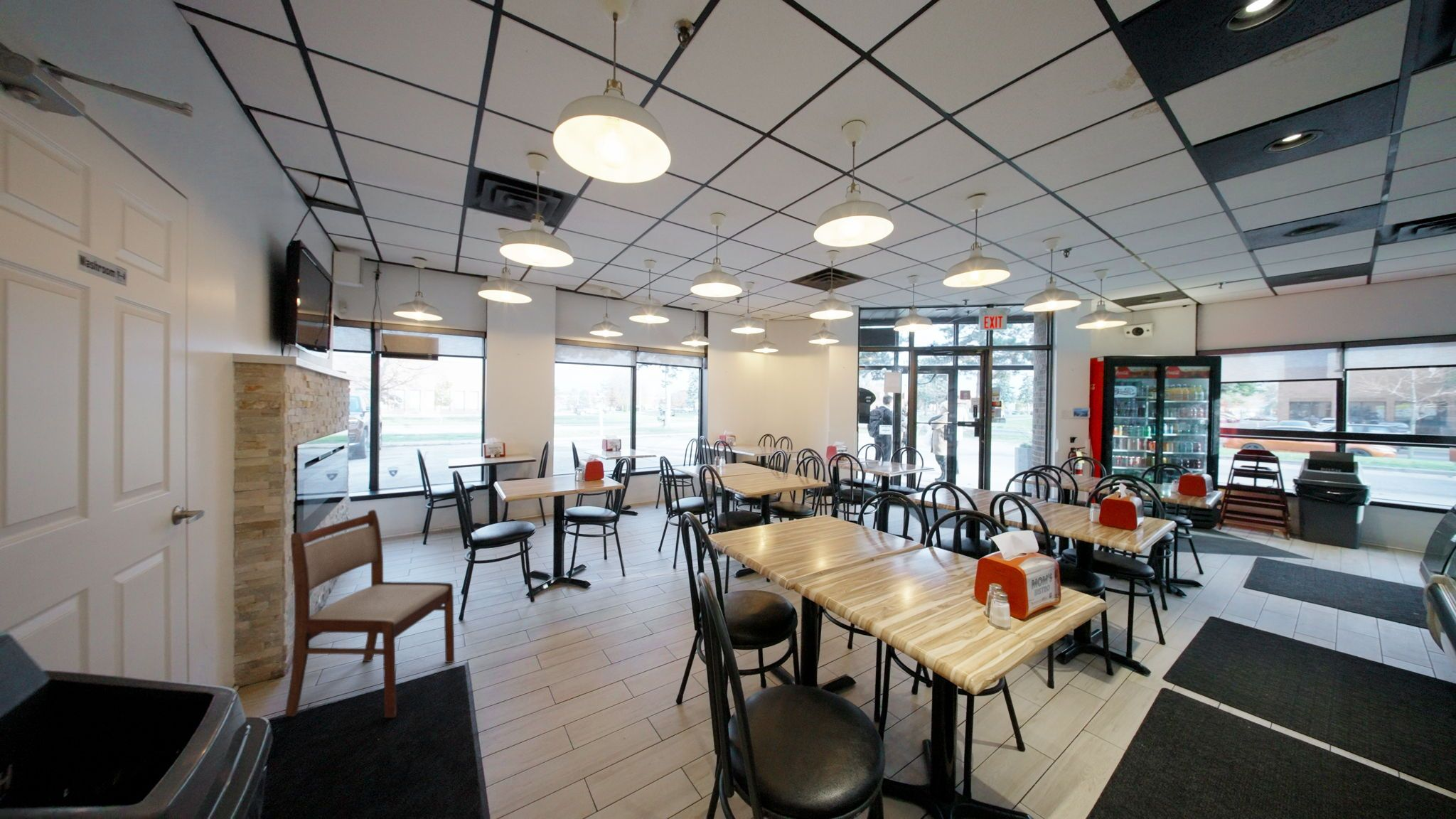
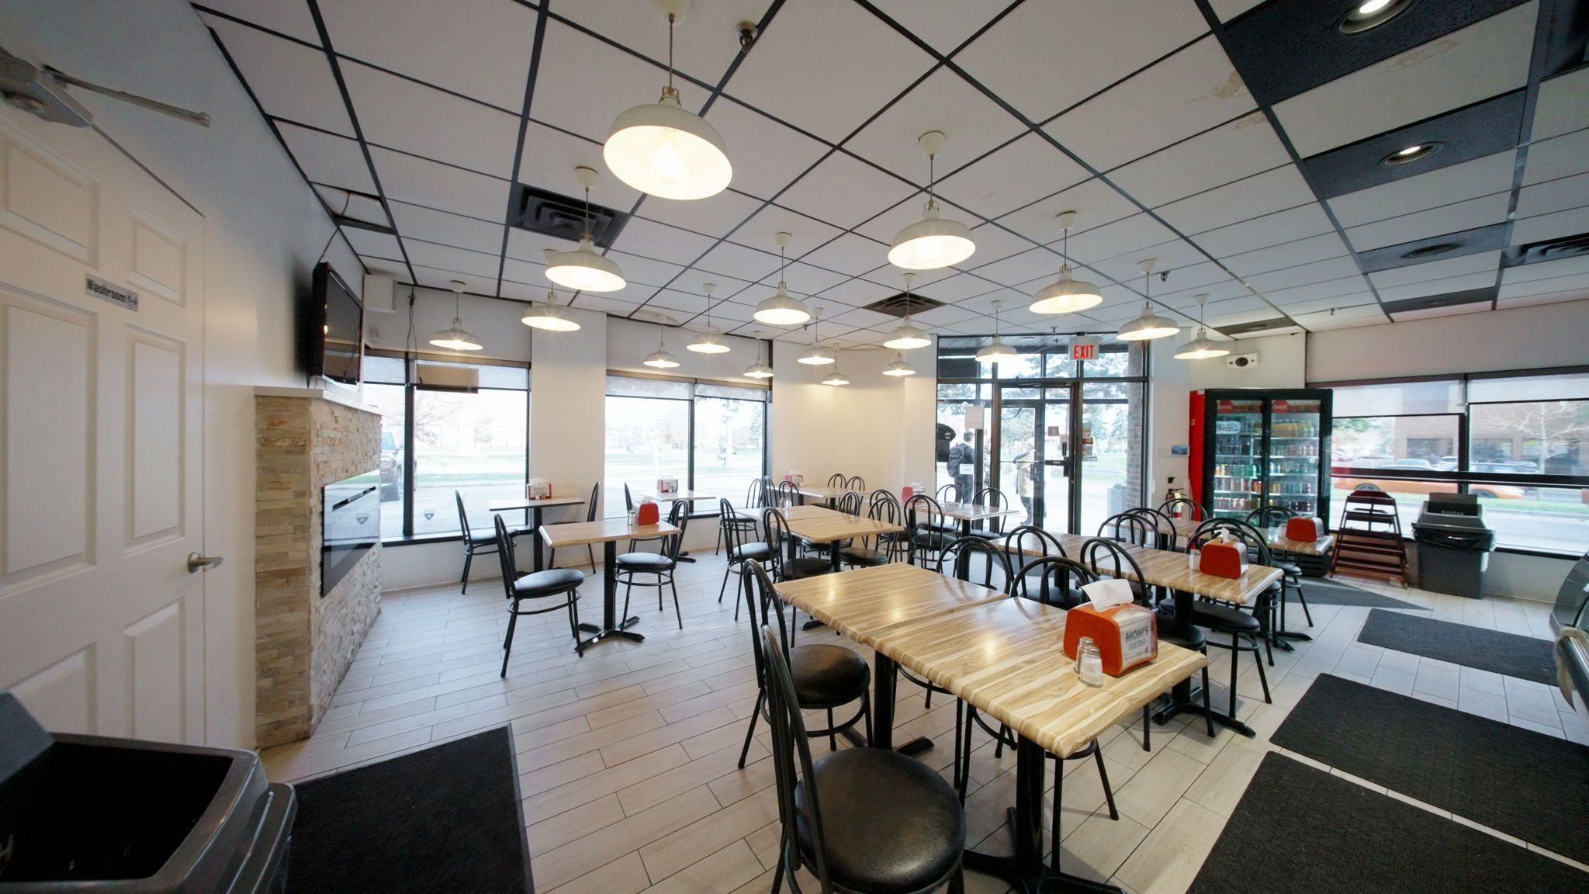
- dining chair [284,509,455,719]
